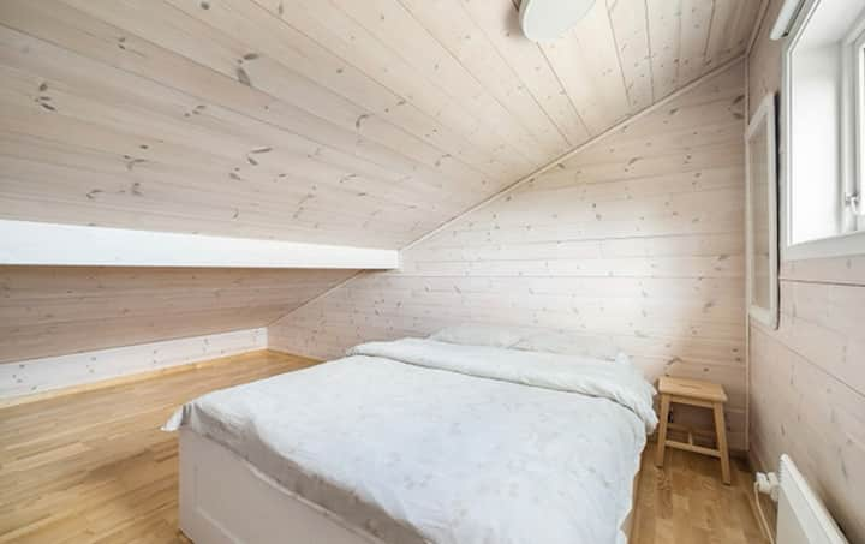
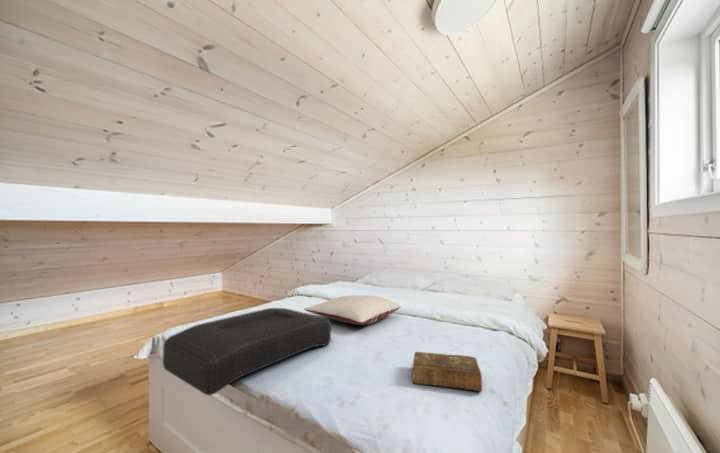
+ book [411,351,483,393]
+ pillow [303,294,402,326]
+ cushion [162,307,332,396]
